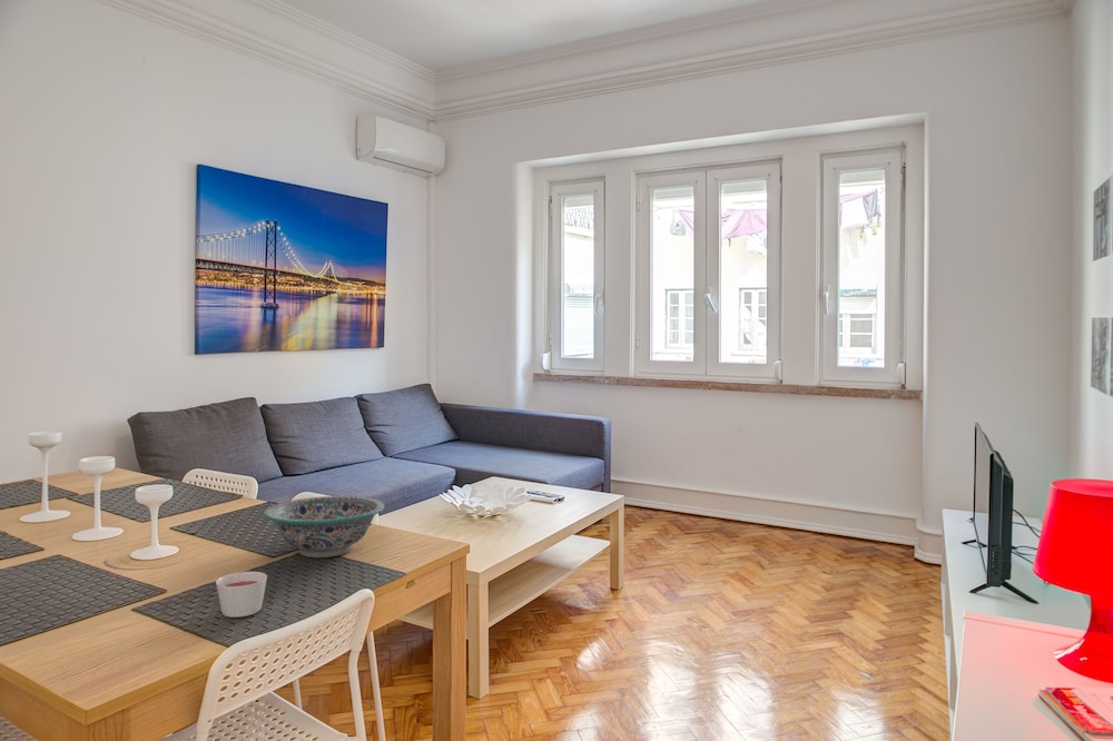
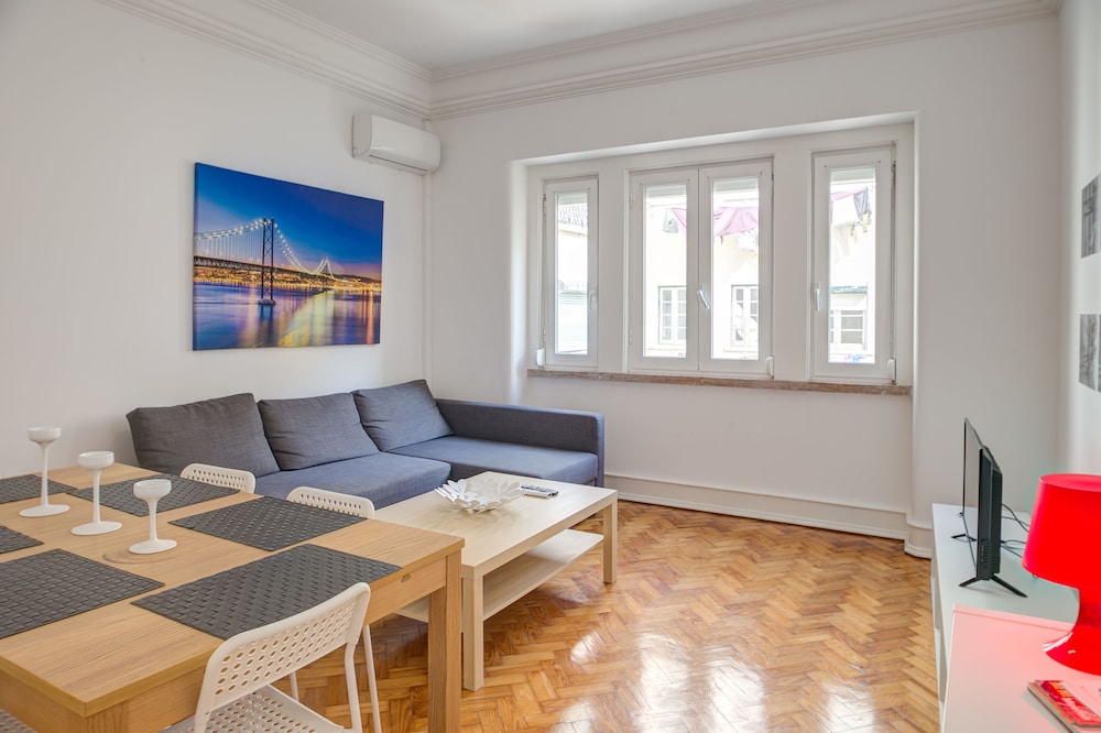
- decorative bowl [263,495,385,559]
- candle [215,571,268,619]
